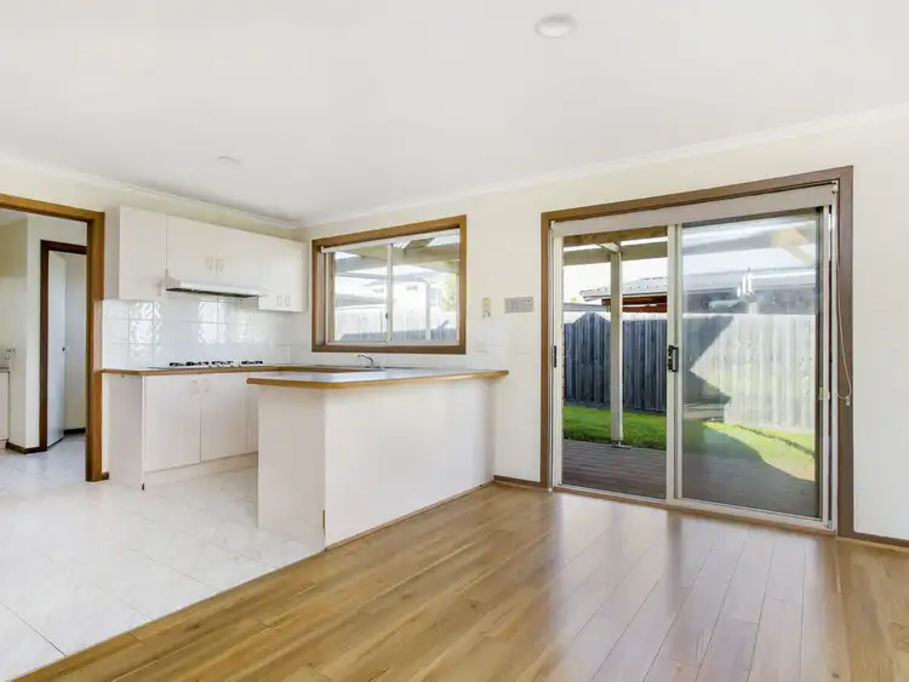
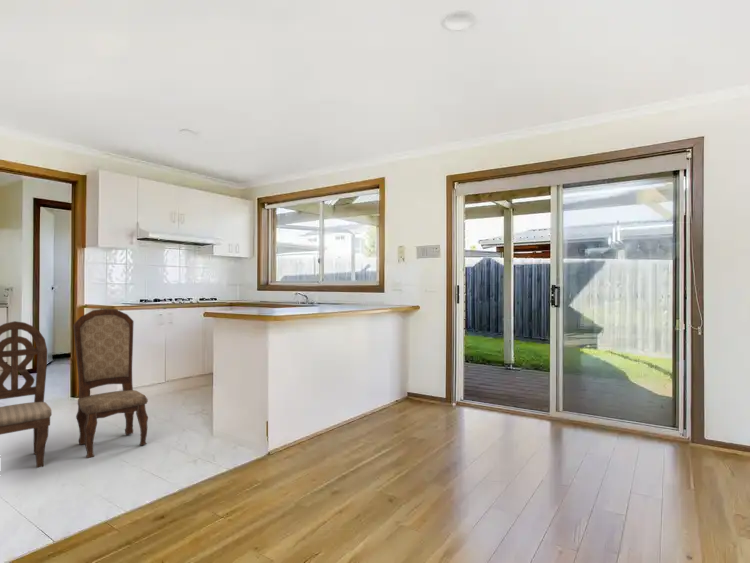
+ dining chair [0,308,149,469]
